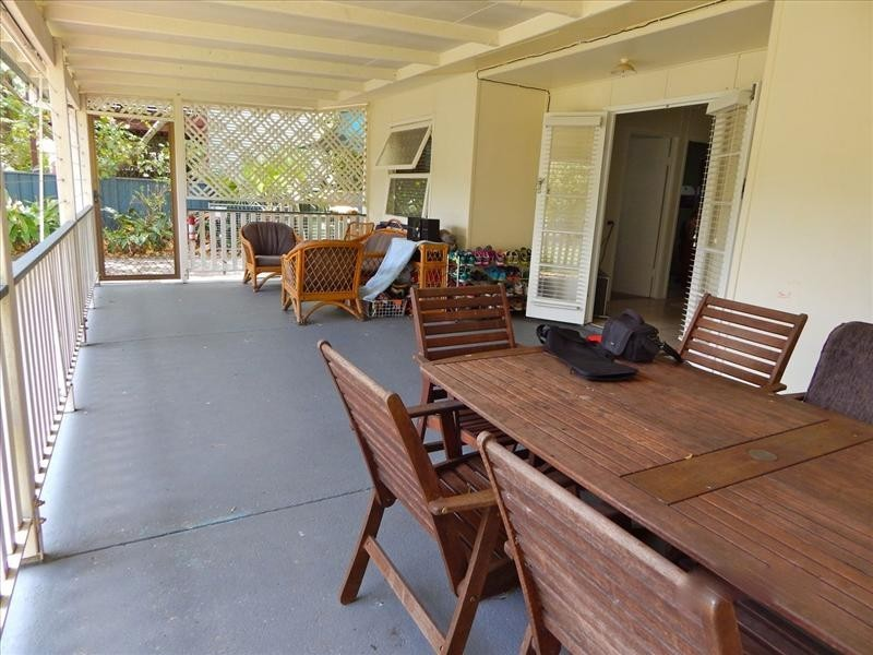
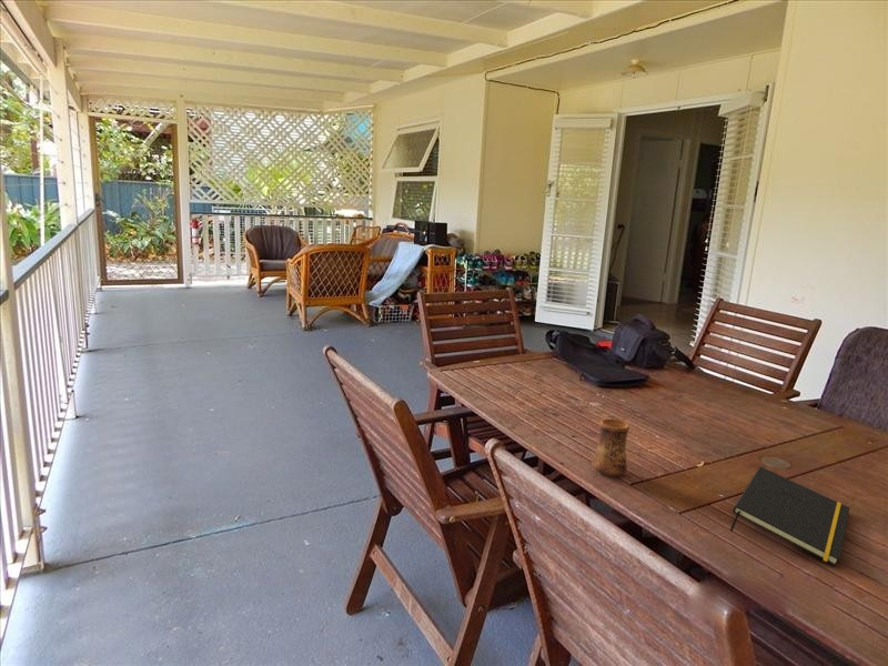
+ cup [591,417,630,477]
+ notepad [729,465,850,567]
